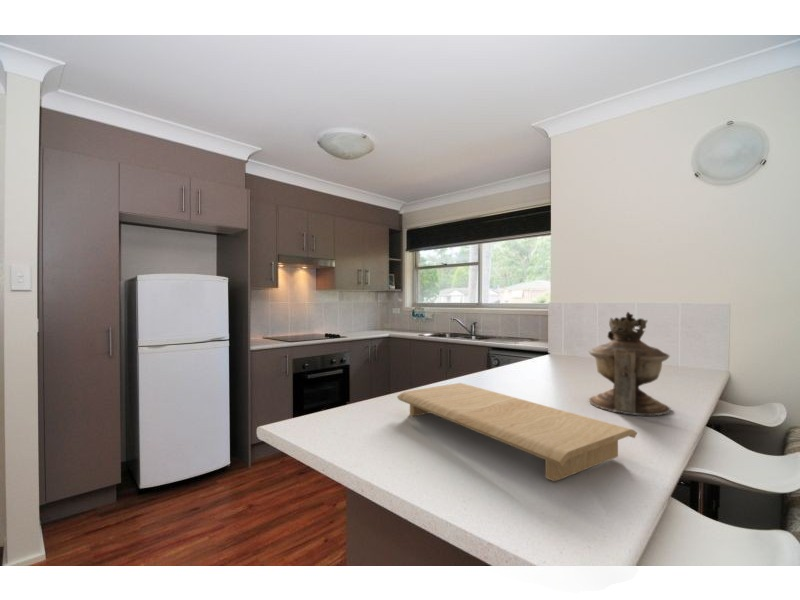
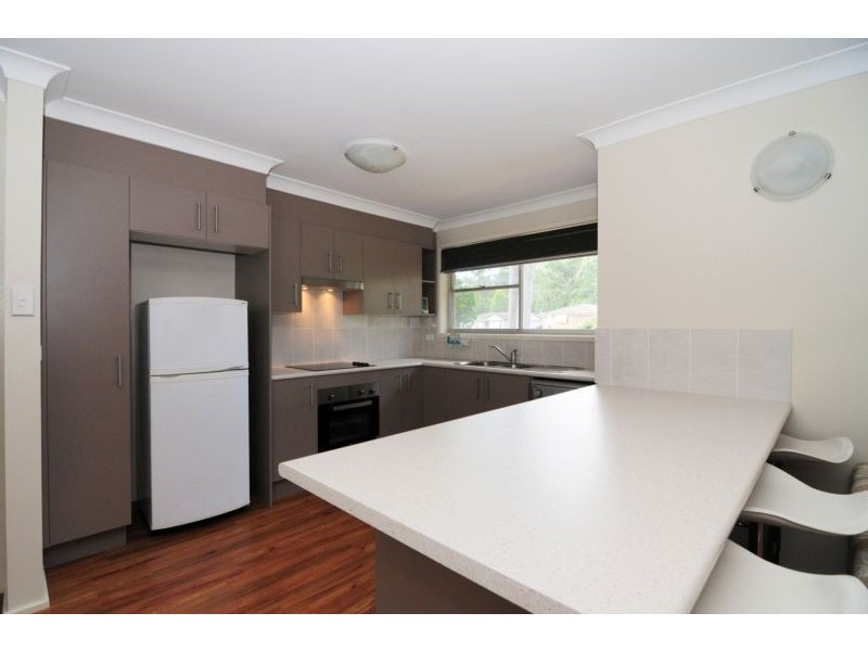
- oil lamp [588,311,672,416]
- cutting board [396,382,638,483]
